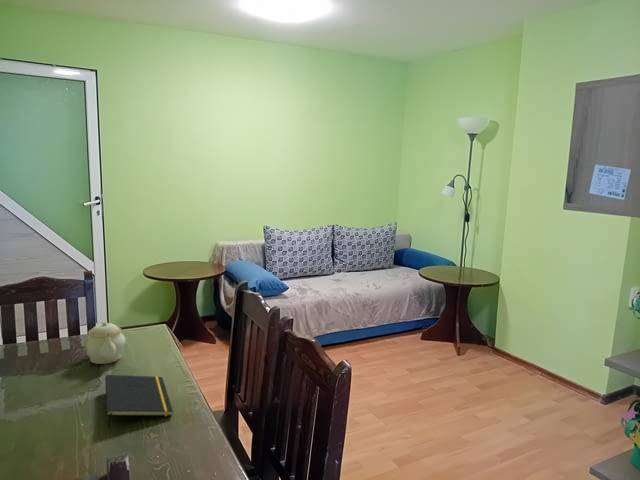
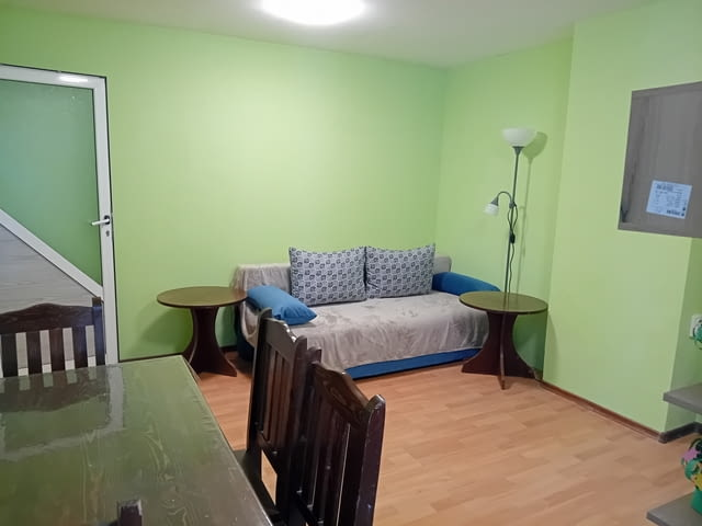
- teapot [83,321,127,365]
- notepad [104,374,174,430]
